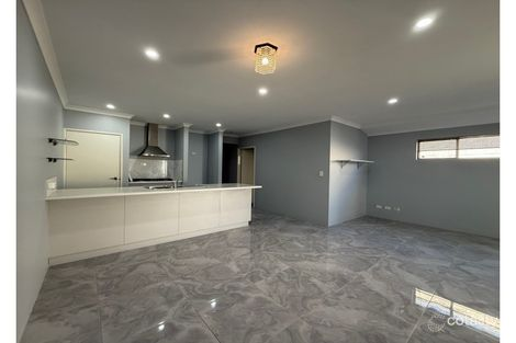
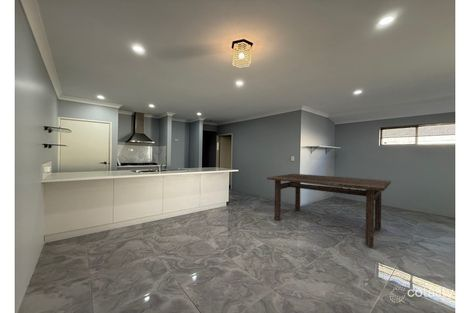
+ dining table [266,173,392,248]
